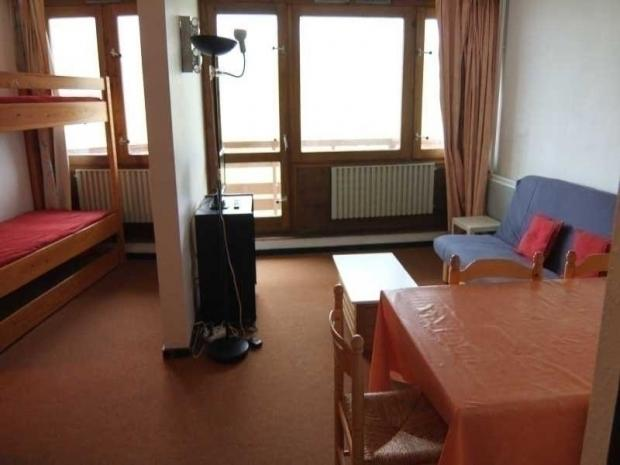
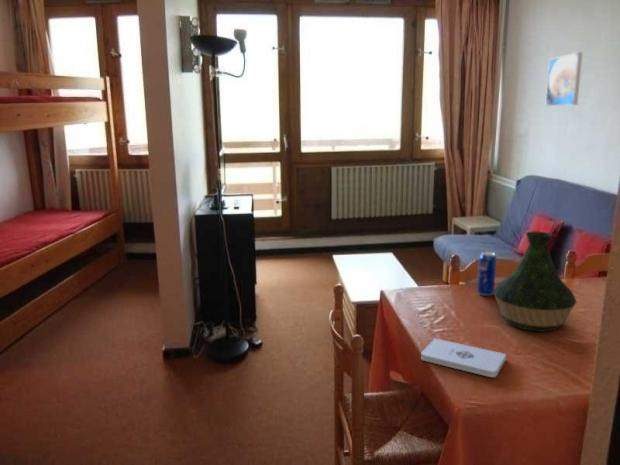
+ vase [493,231,577,333]
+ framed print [544,51,583,108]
+ notepad [420,337,507,378]
+ beverage can [476,251,498,297]
